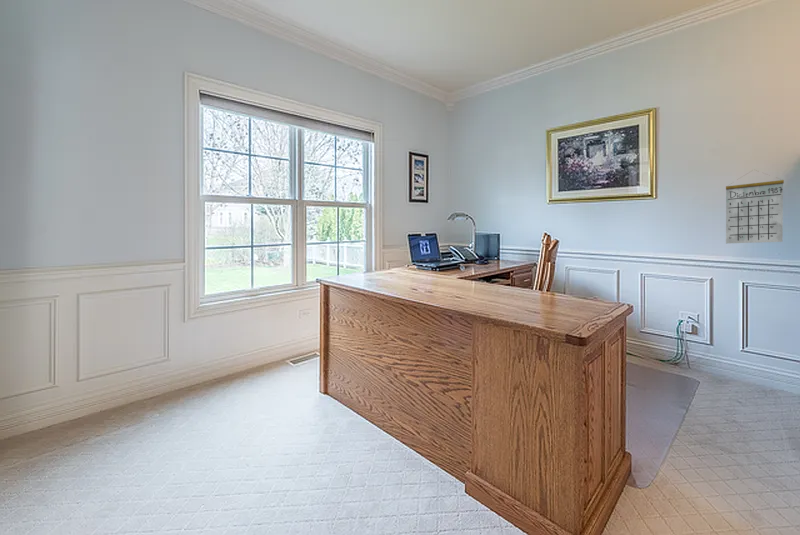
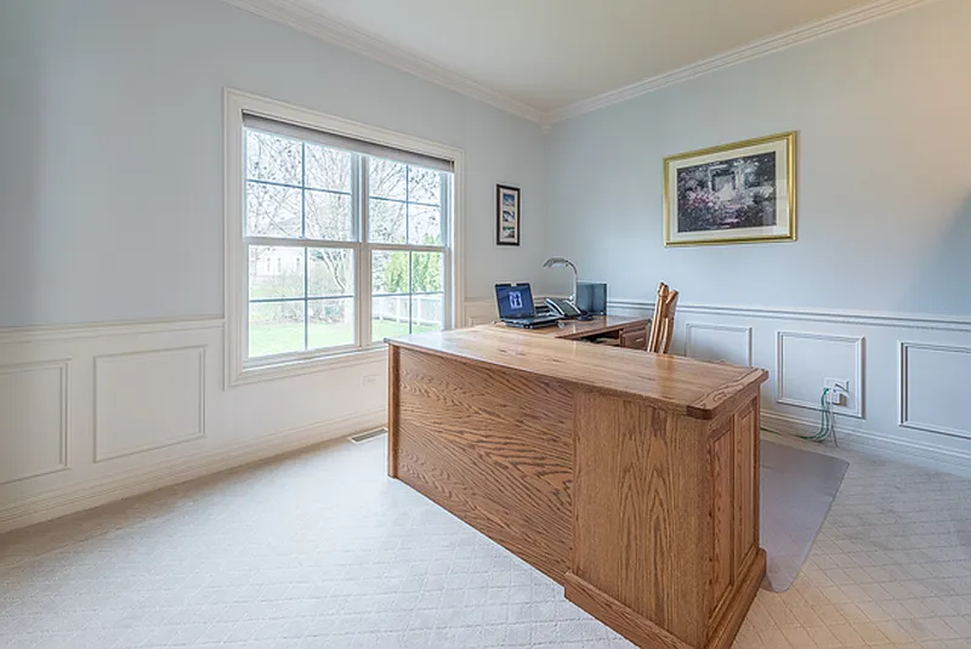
- calendar [725,169,785,244]
